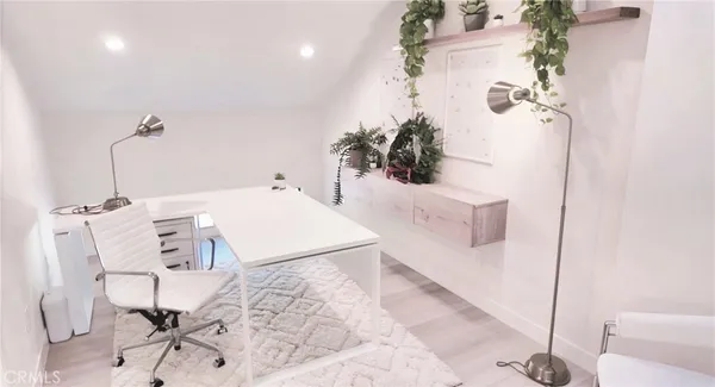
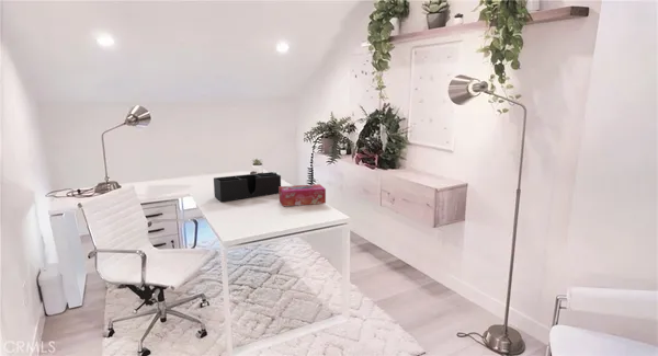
+ desk organizer [213,171,282,203]
+ tissue box [279,183,327,207]
